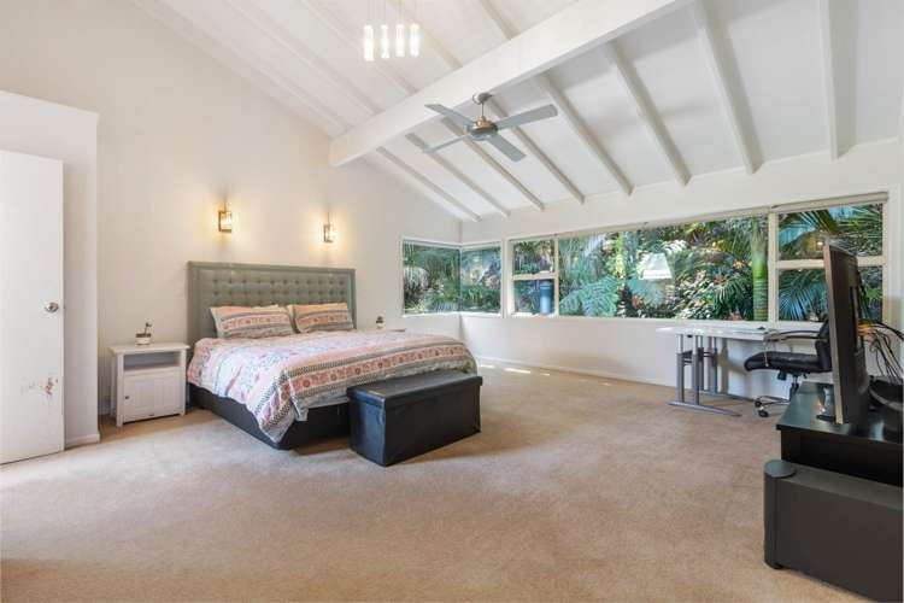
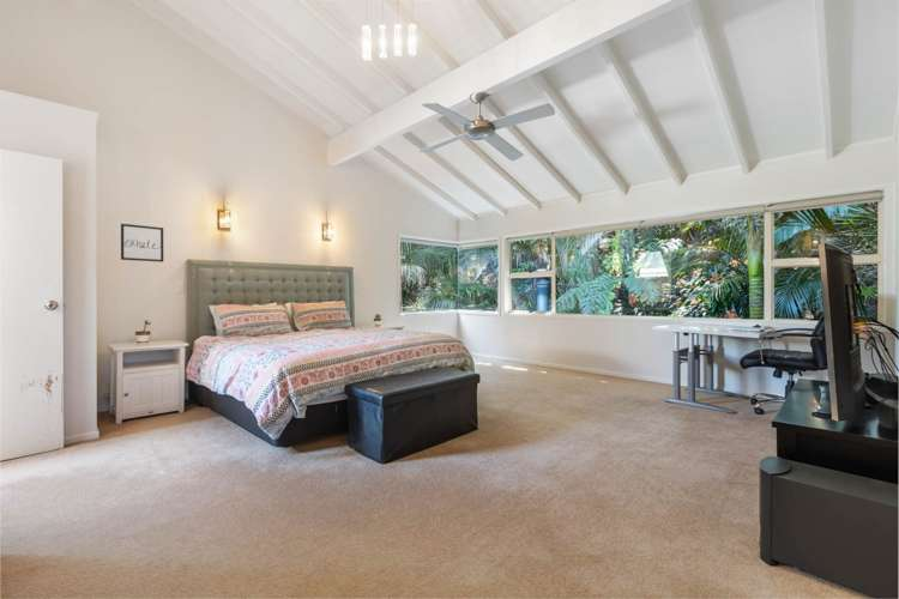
+ wall art [120,223,164,264]
